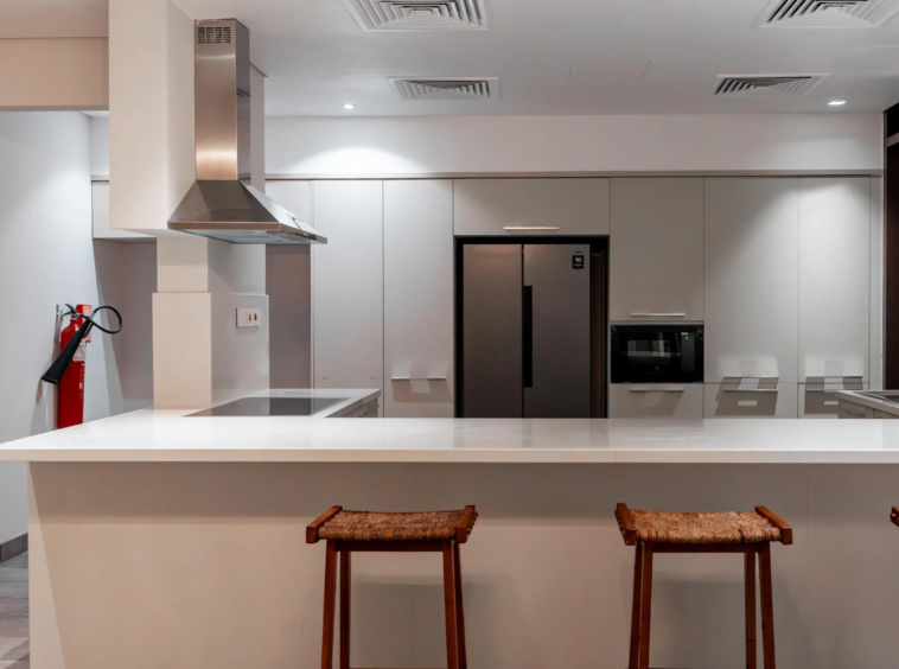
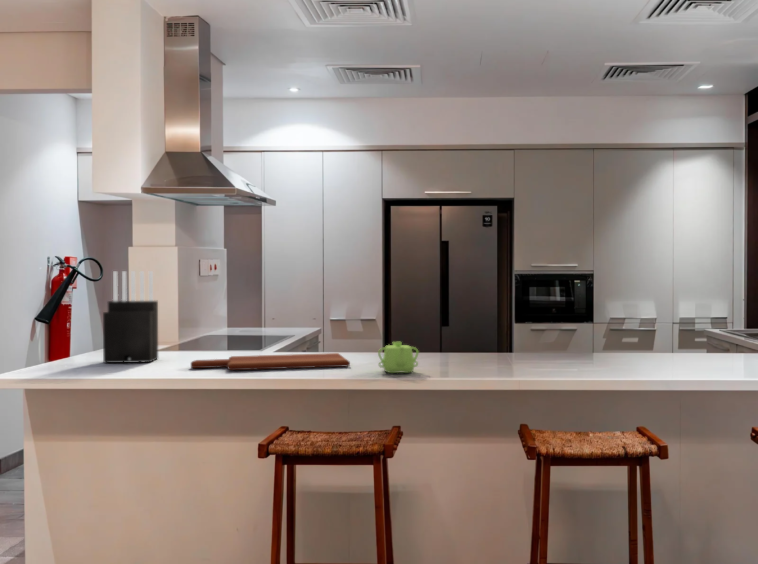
+ teapot [377,341,420,374]
+ knife block [102,270,159,364]
+ cutting board [190,352,351,371]
